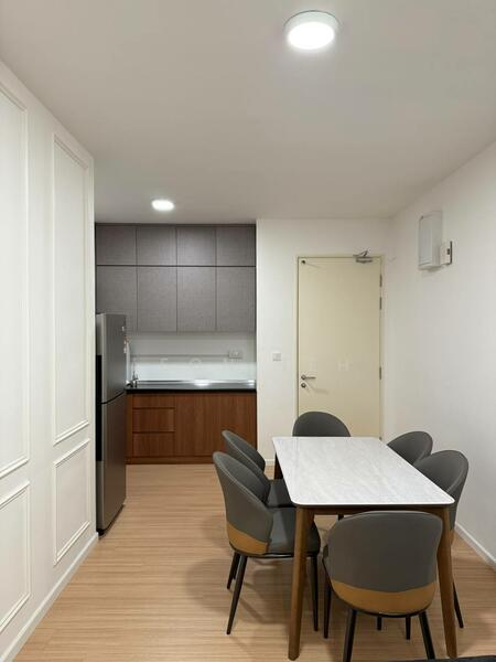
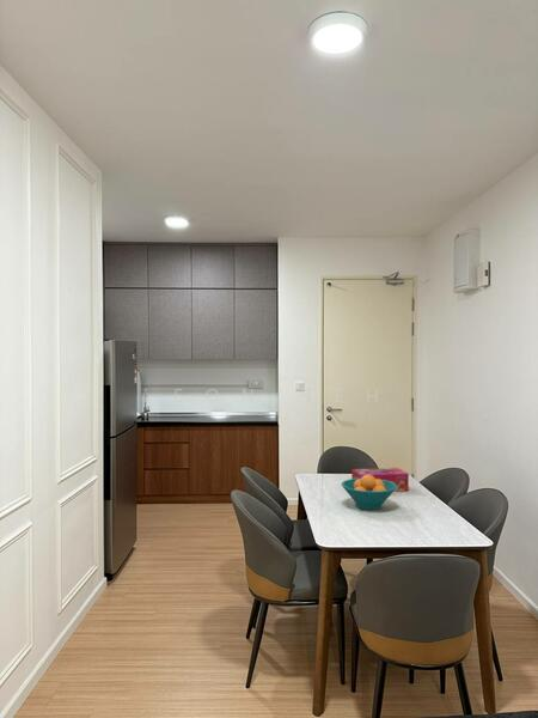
+ fruit bowl [341,475,397,511]
+ tissue box [350,467,410,493]
